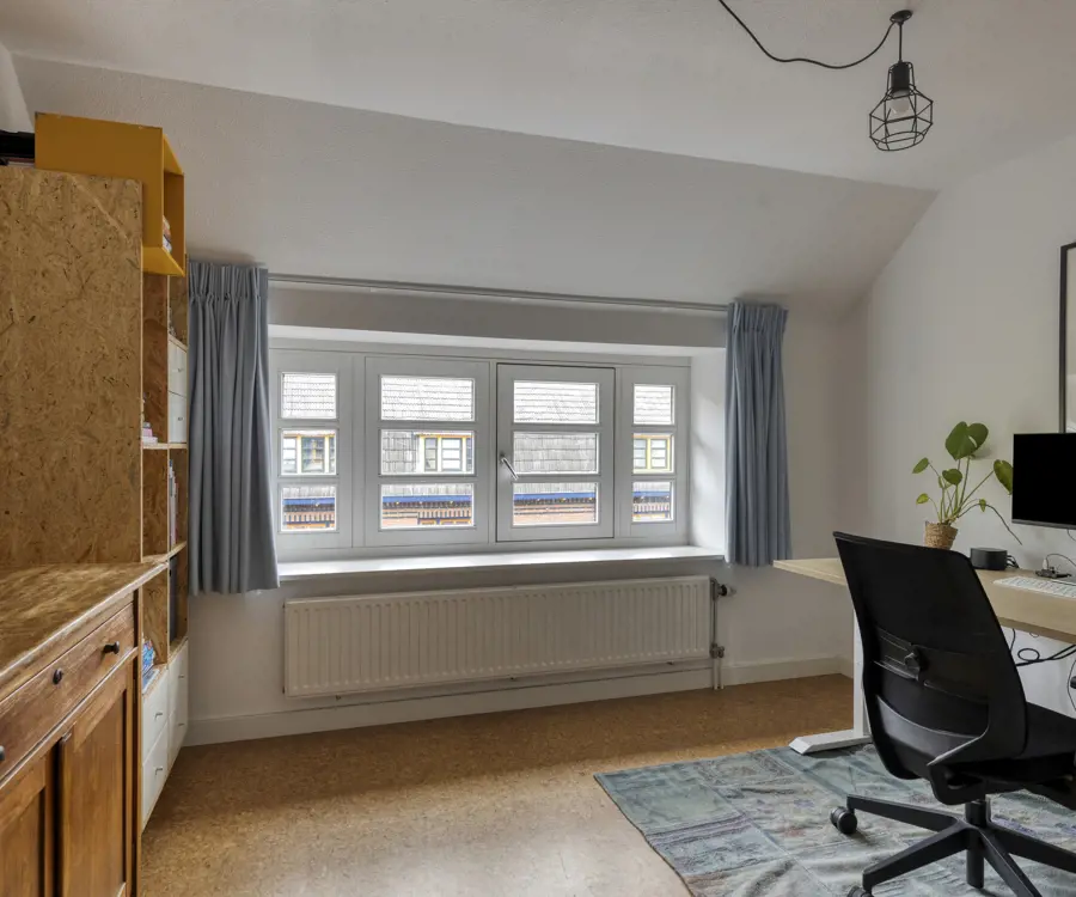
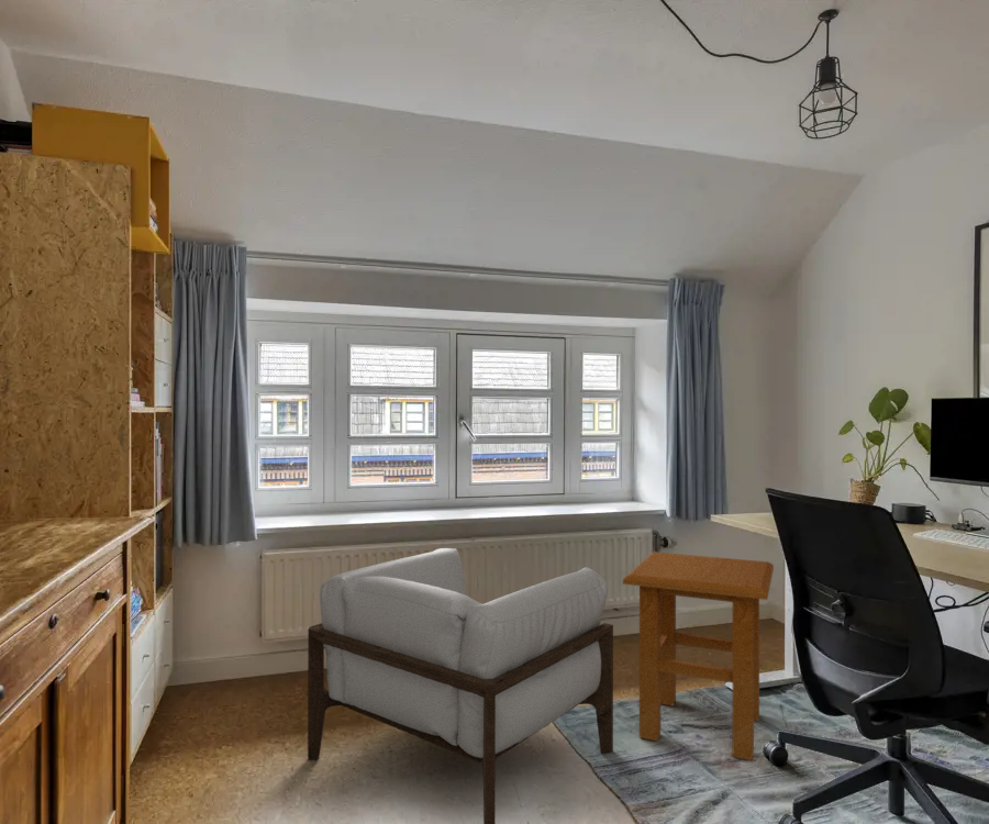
+ side table [622,552,775,761]
+ armchair [307,547,614,824]
